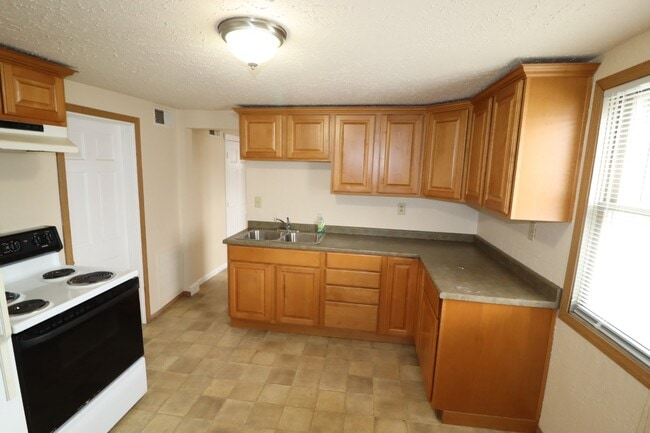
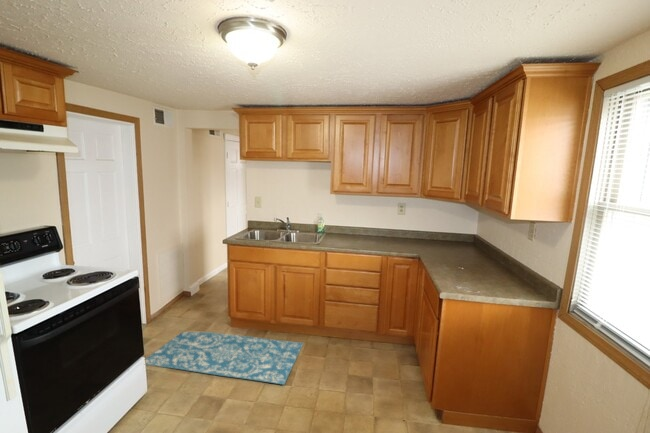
+ rug [144,331,305,386]
